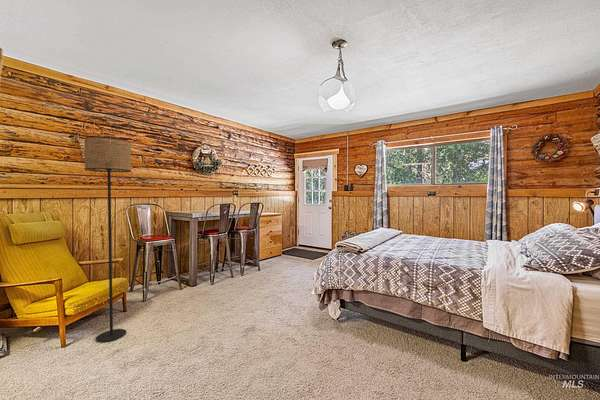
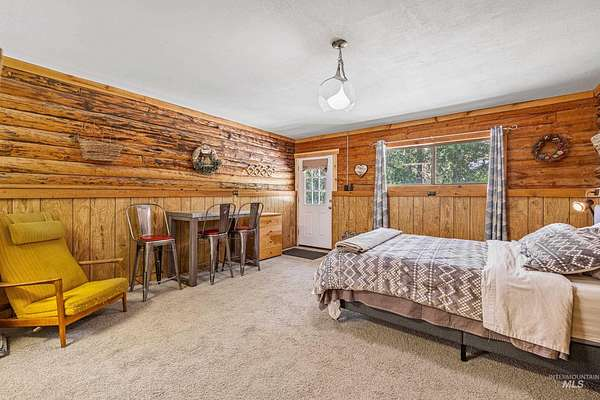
- floor lamp [83,135,132,343]
